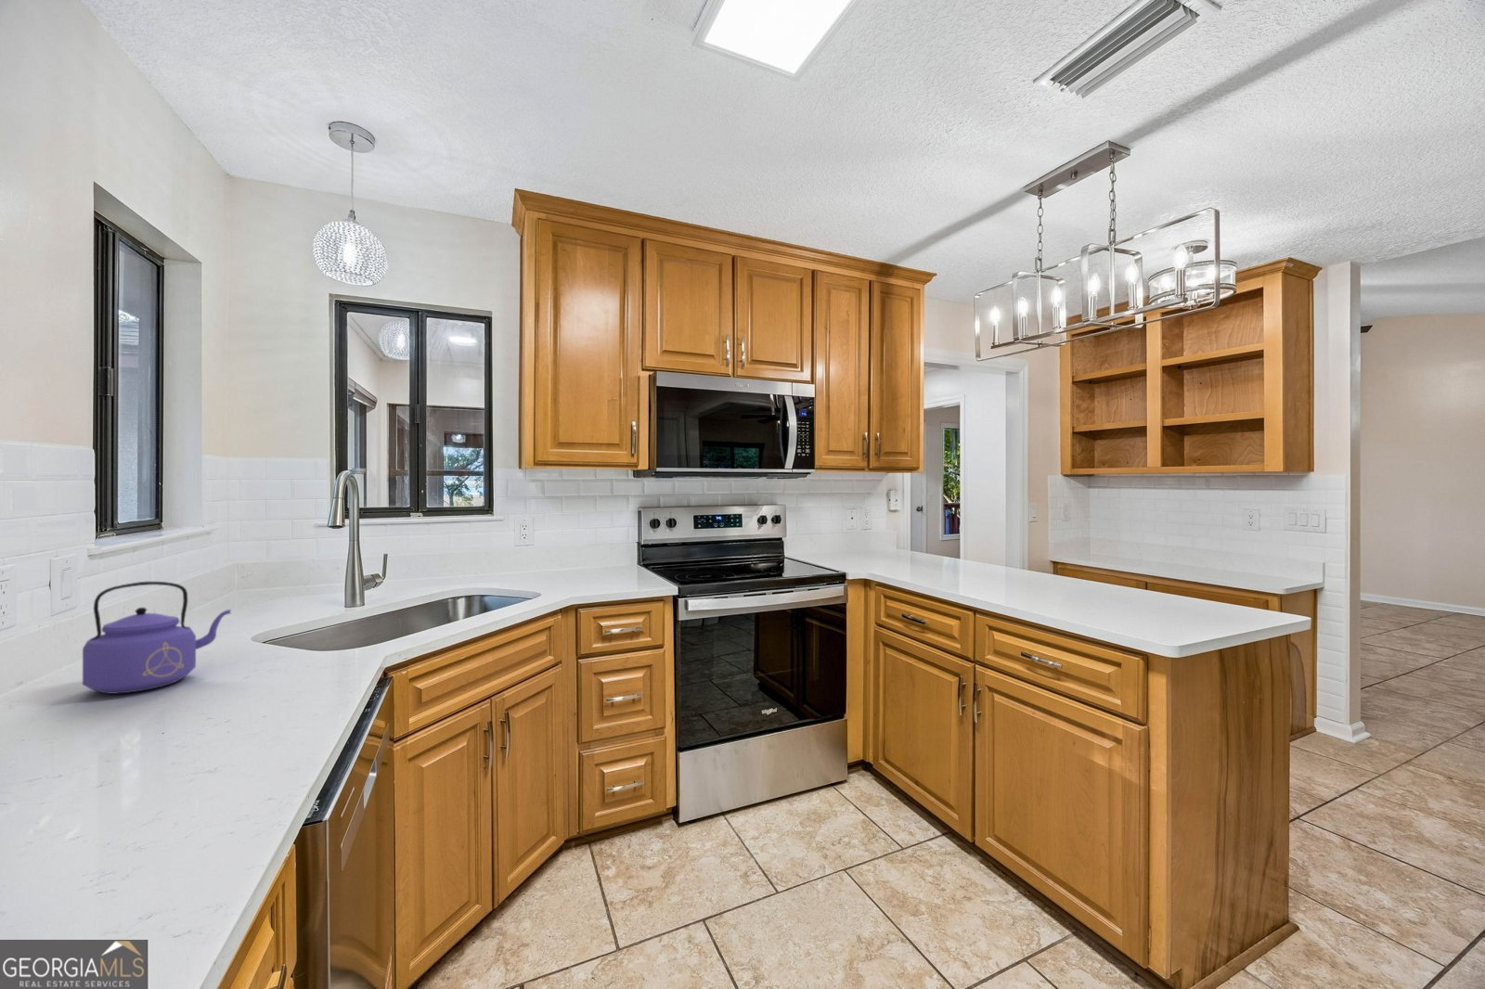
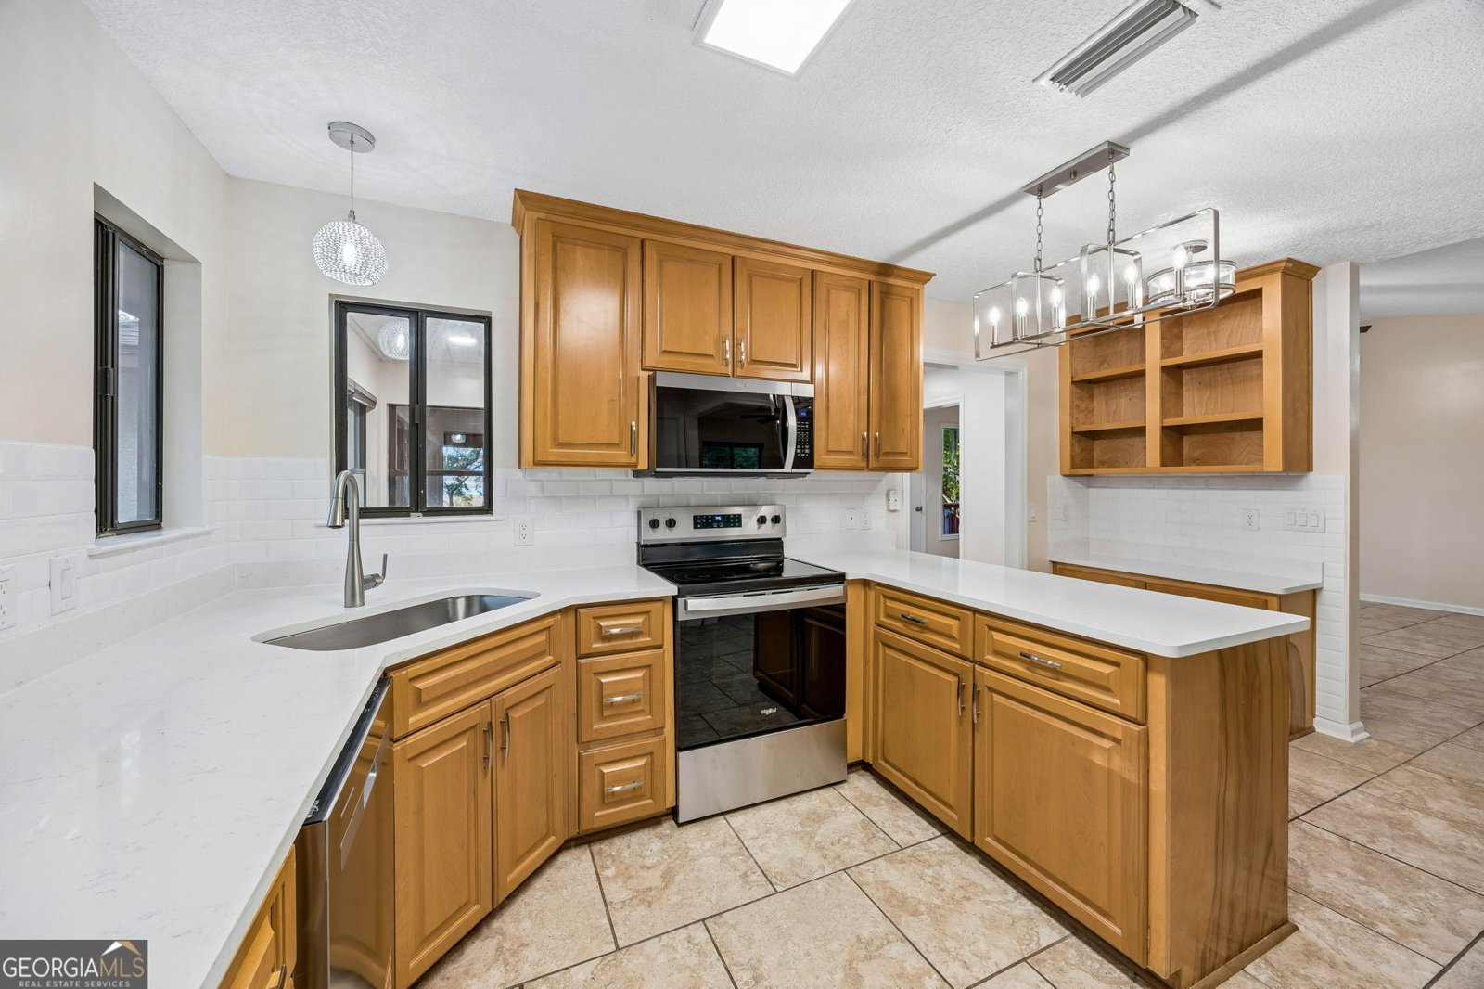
- kettle [82,581,232,695]
